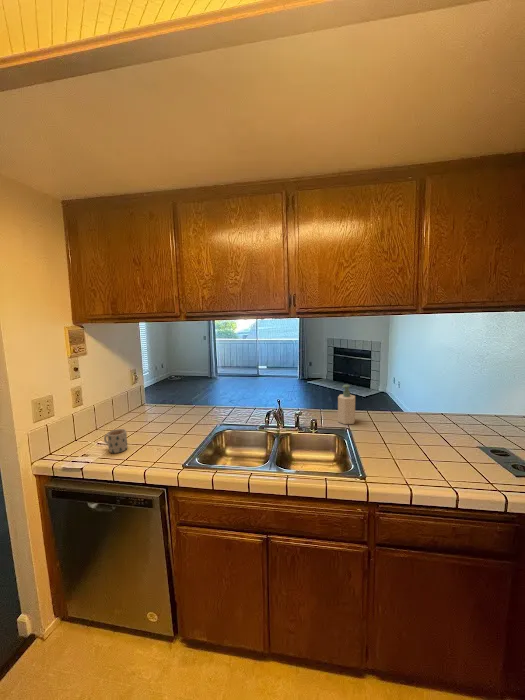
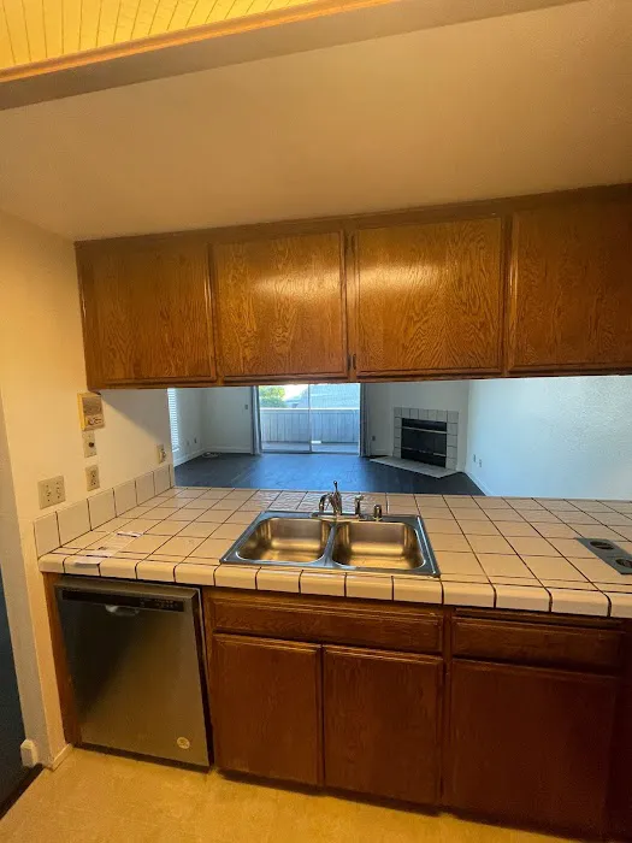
- soap bottle [337,384,356,425]
- mug [103,428,128,454]
